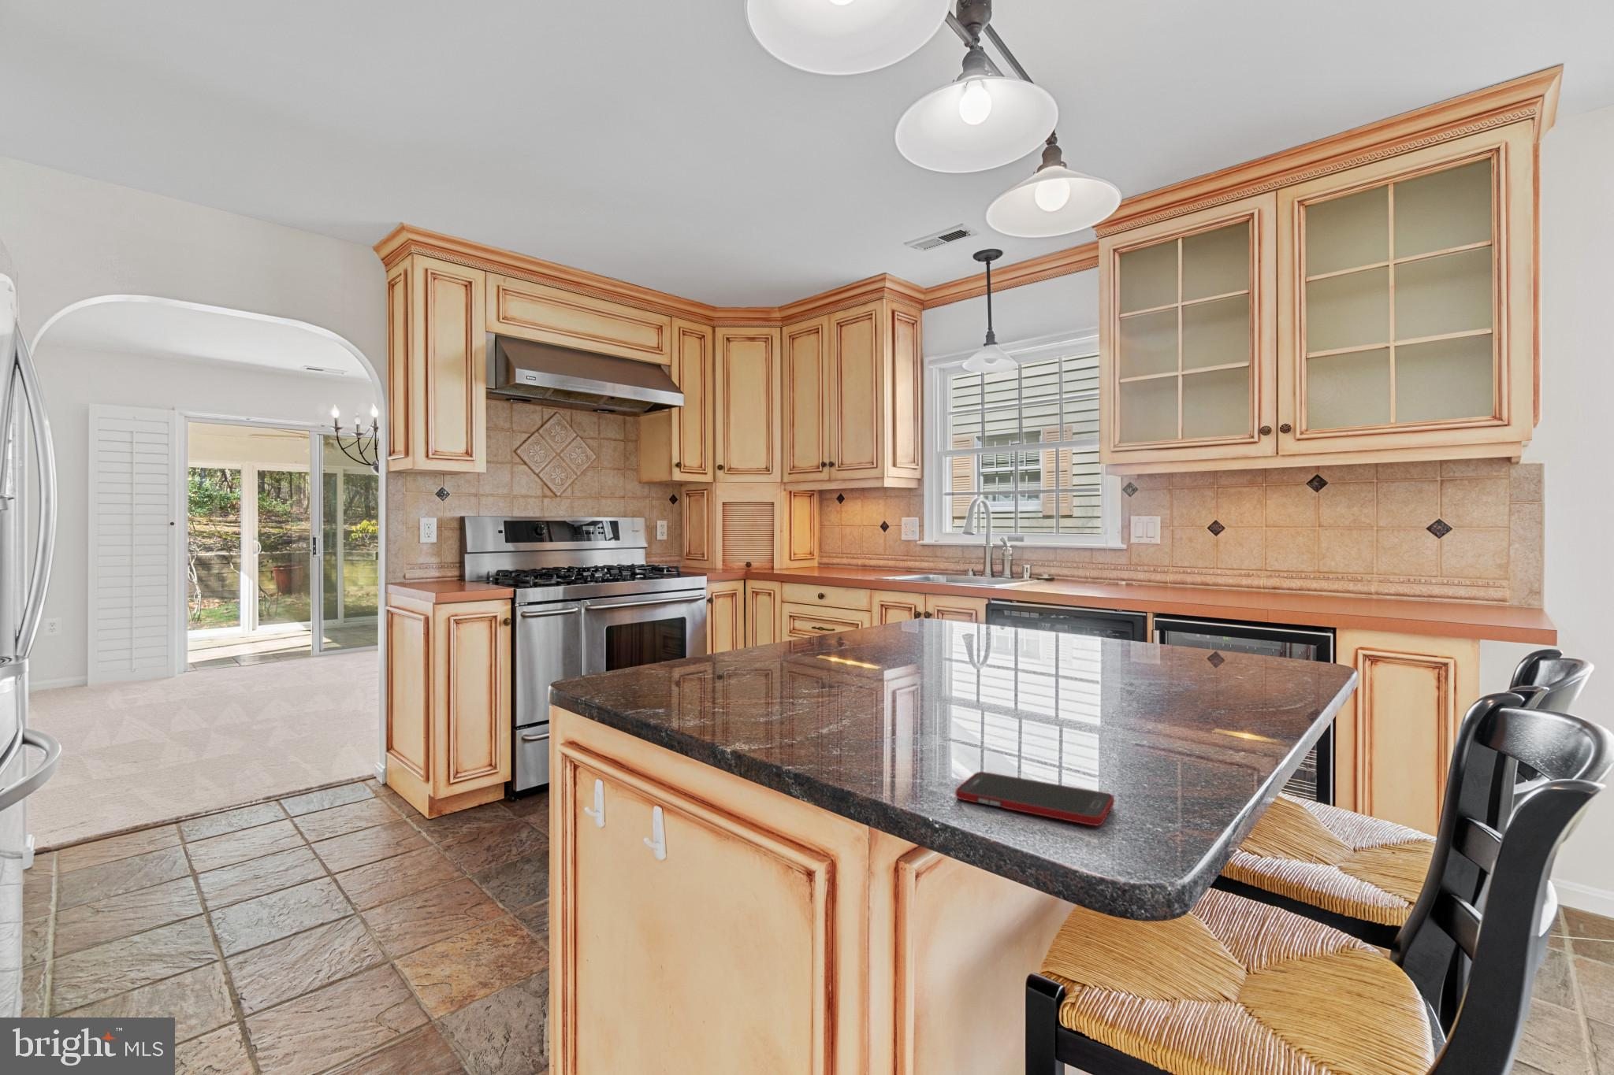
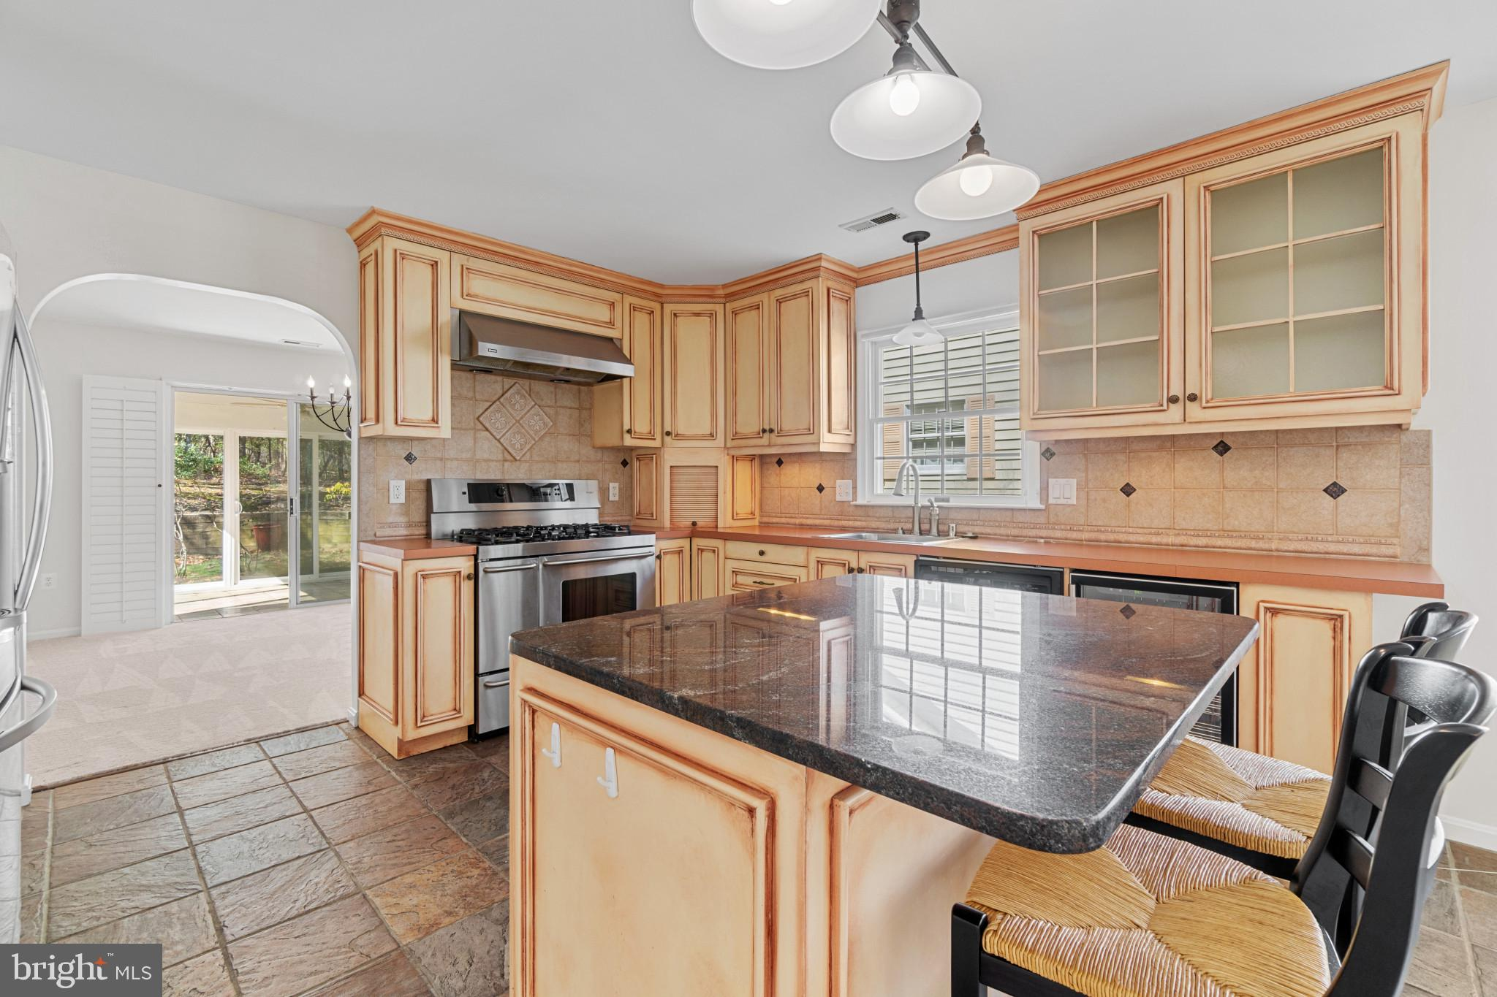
- cell phone [954,771,1115,827]
